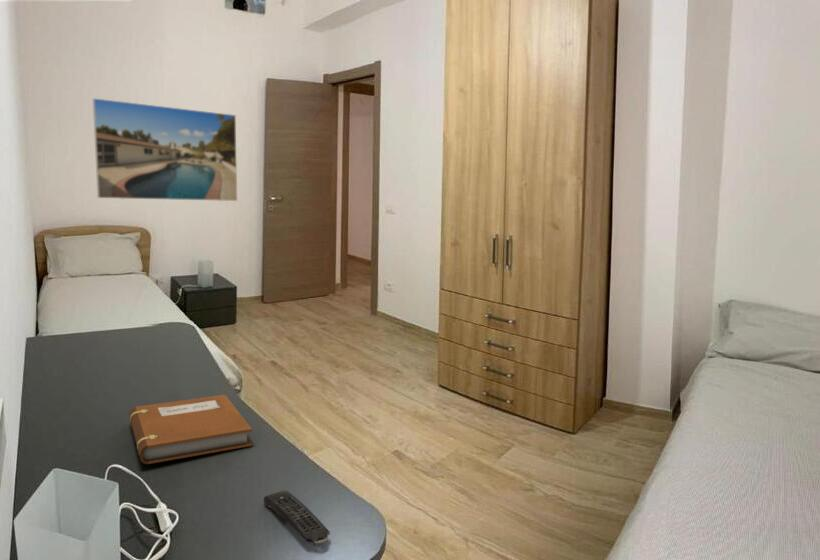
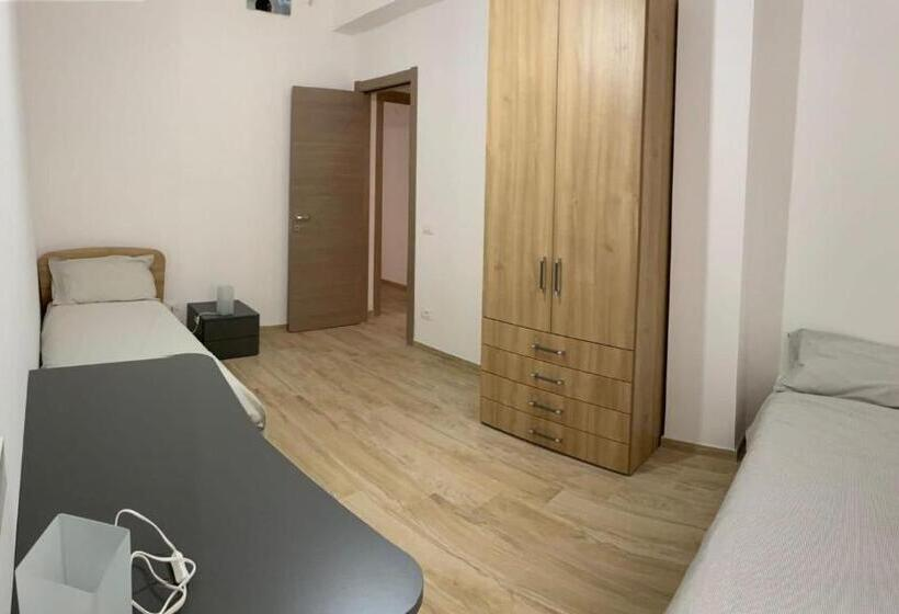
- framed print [92,97,238,202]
- remote control [263,489,331,548]
- notebook [128,394,253,465]
